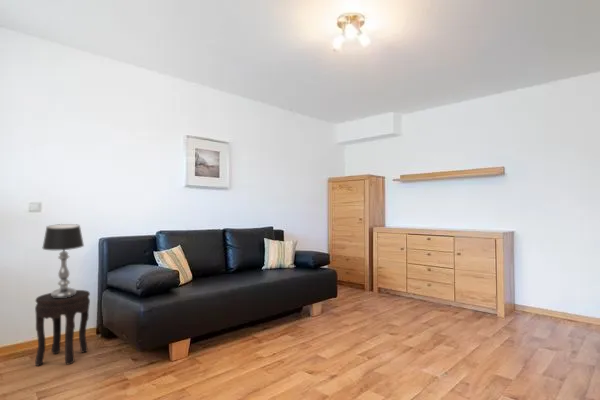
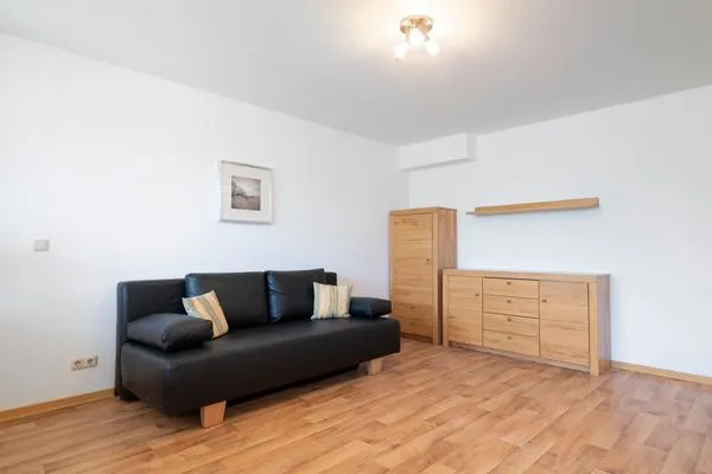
- side table [34,289,91,367]
- table lamp [41,223,85,298]
